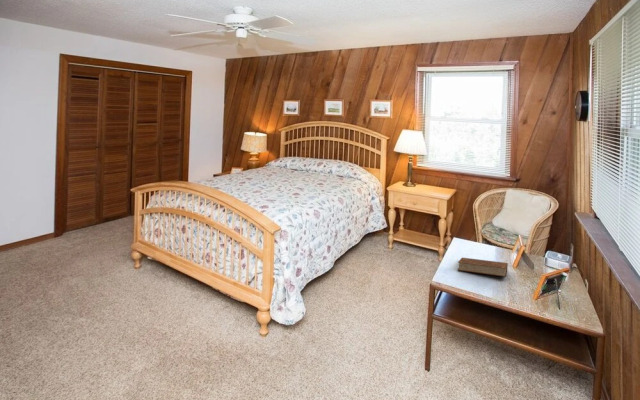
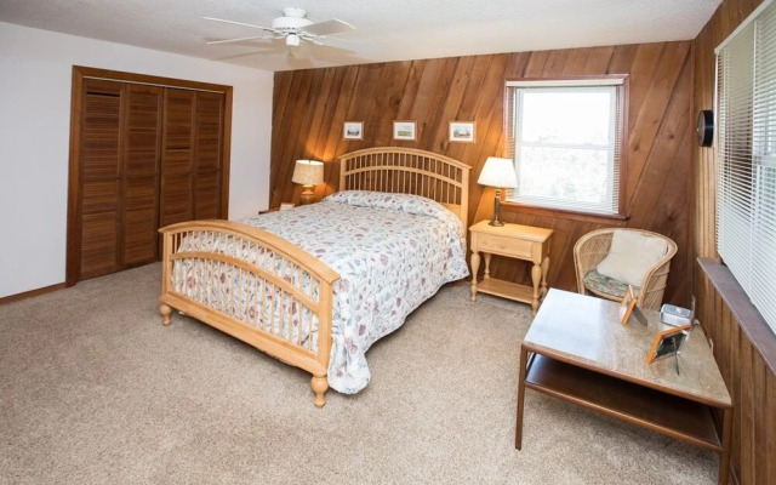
- book [457,257,509,278]
